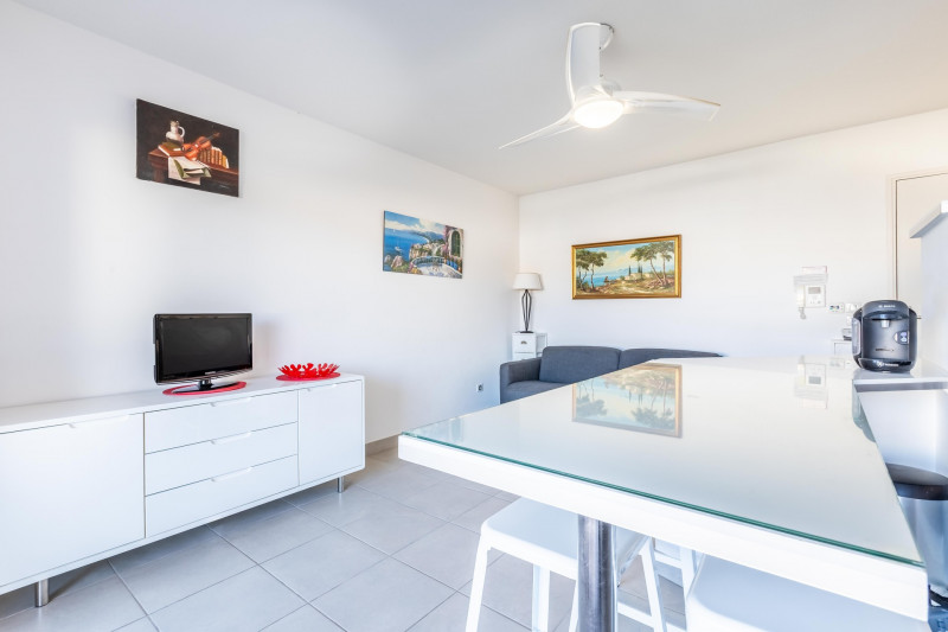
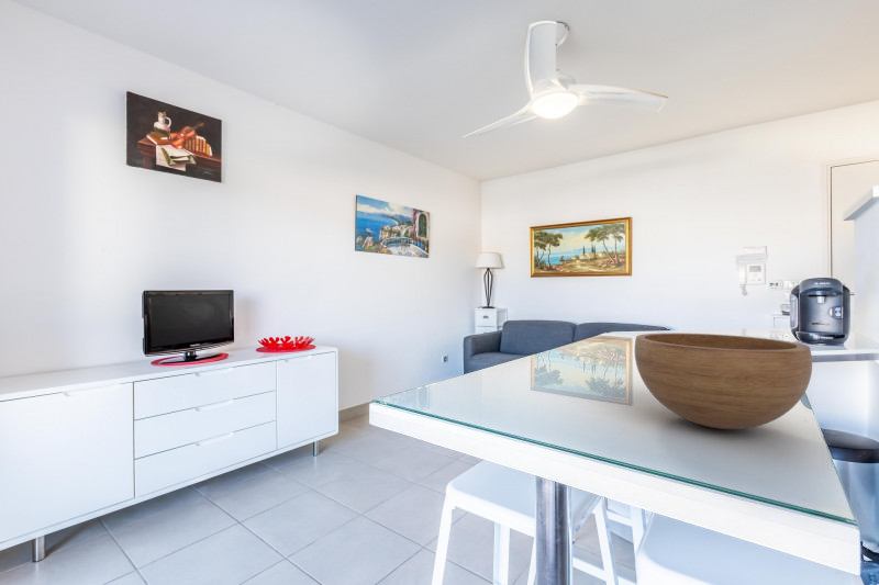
+ bowl [634,333,813,430]
